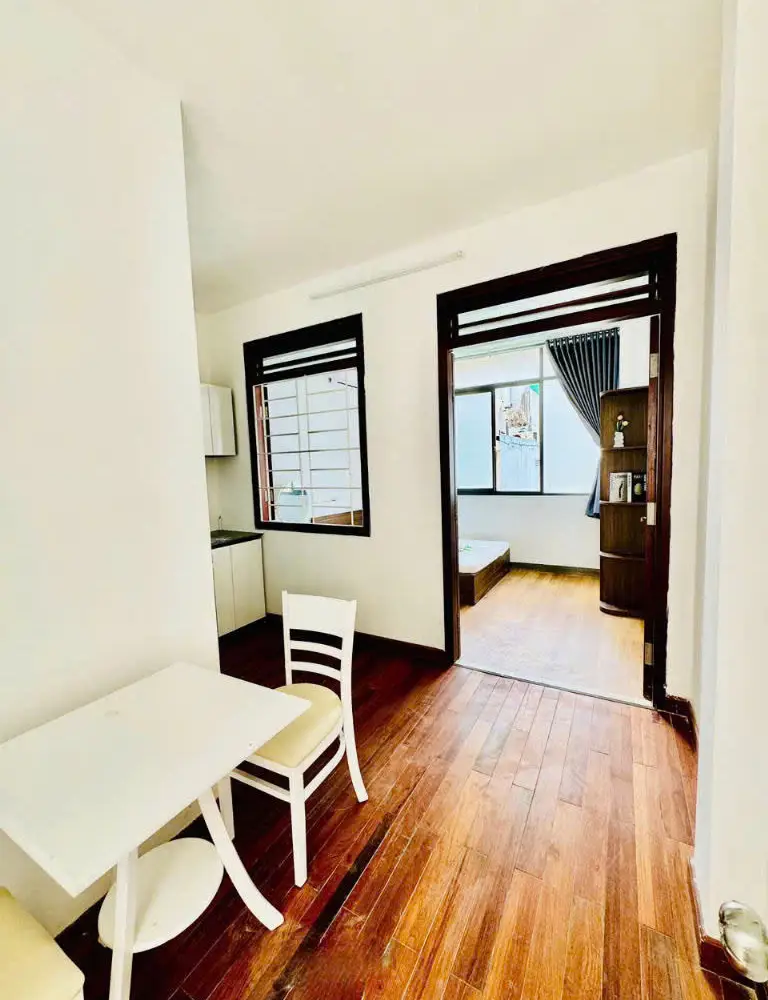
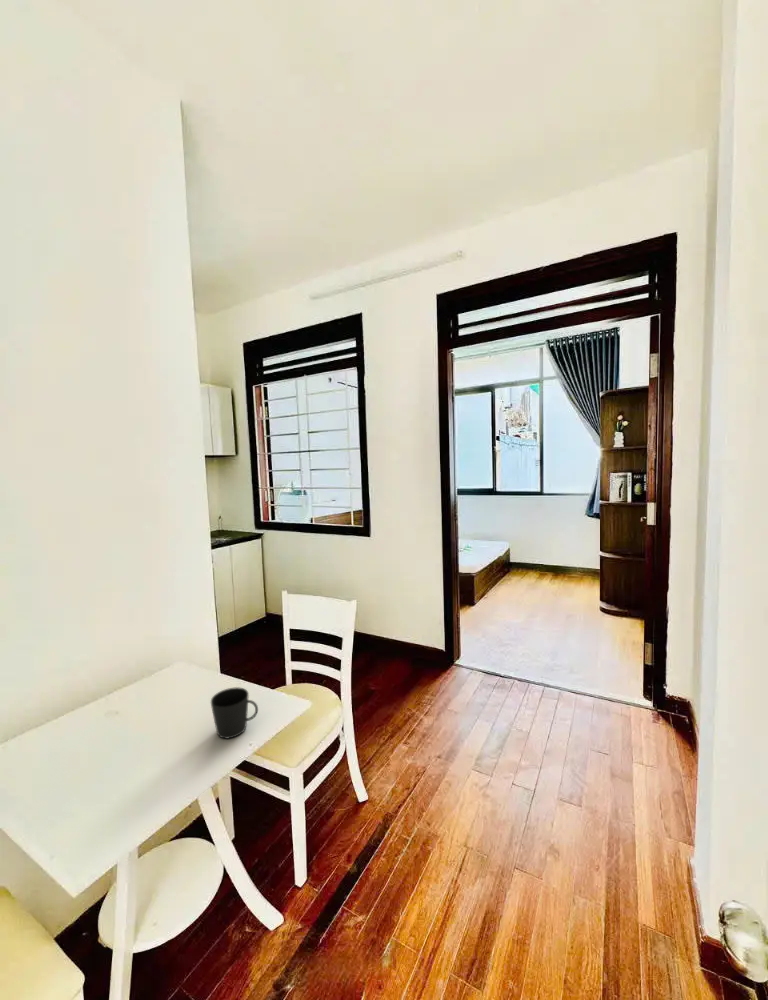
+ cup [210,686,259,740]
